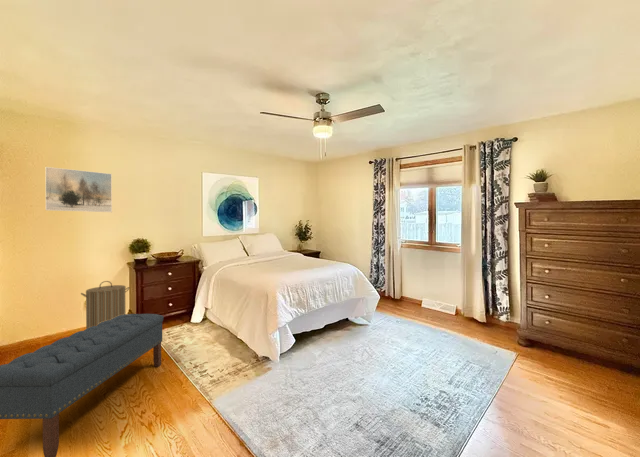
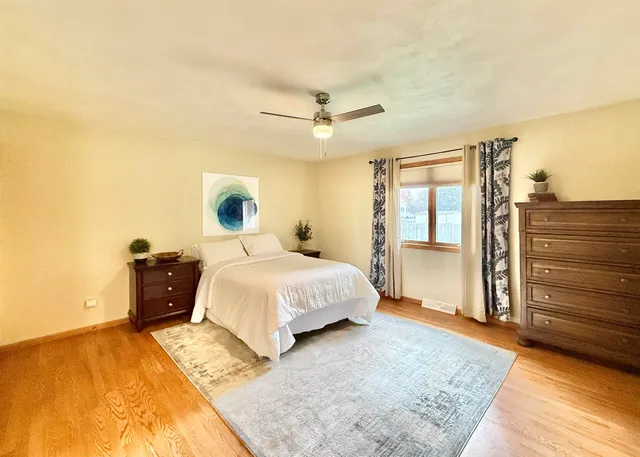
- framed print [44,166,113,213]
- bench [0,313,165,457]
- laundry hamper [80,280,131,329]
